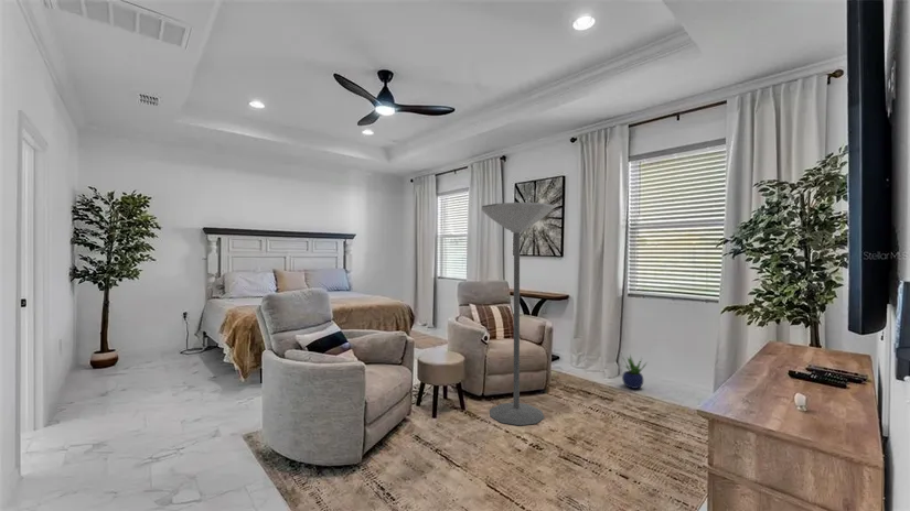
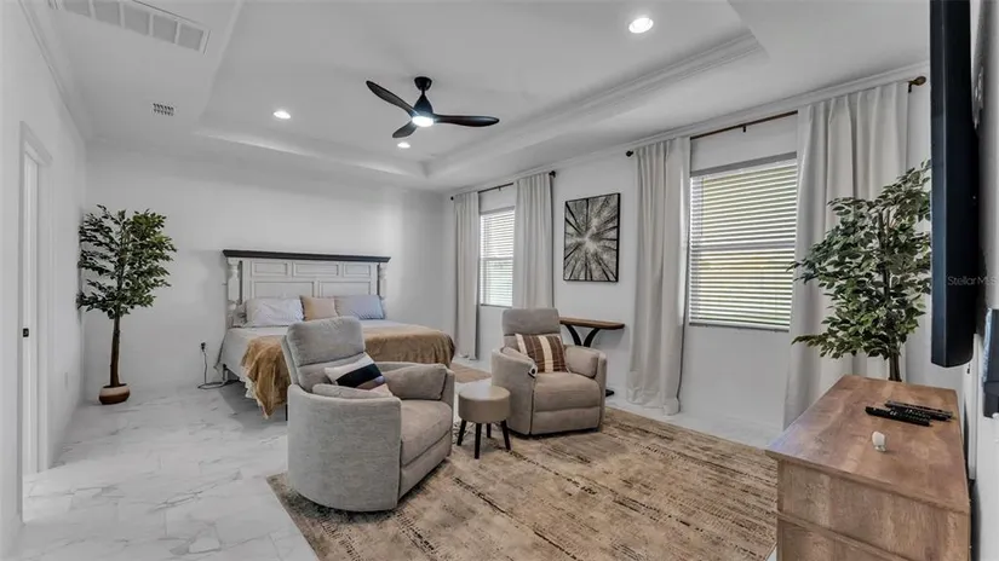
- floor lamp [481,202,556,426]
- potted plant [621,352,649,390]
